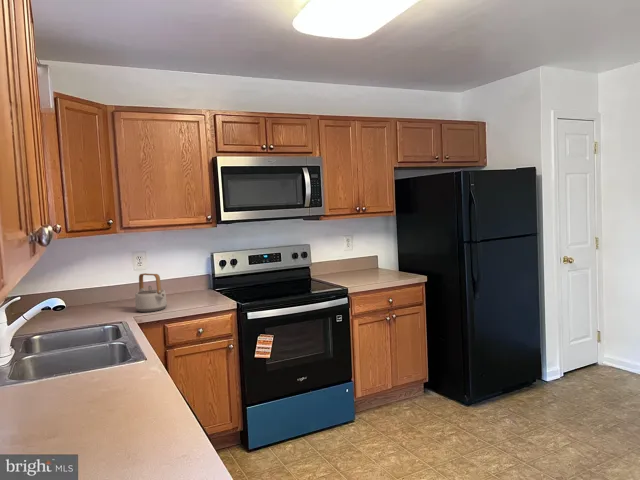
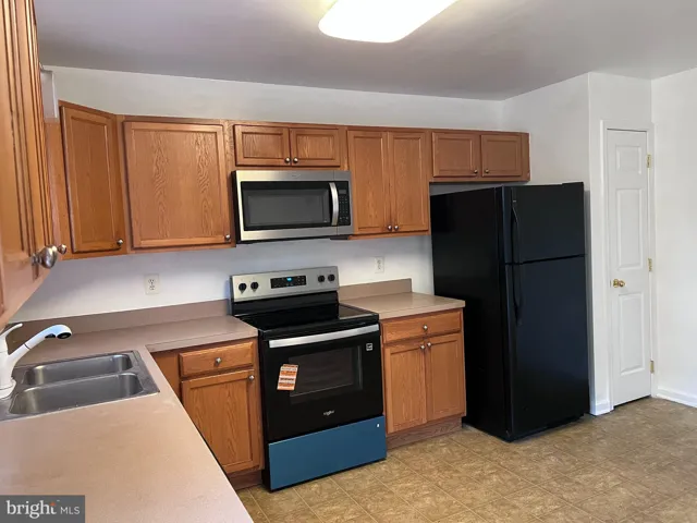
- teapot [134,272,168,313]
